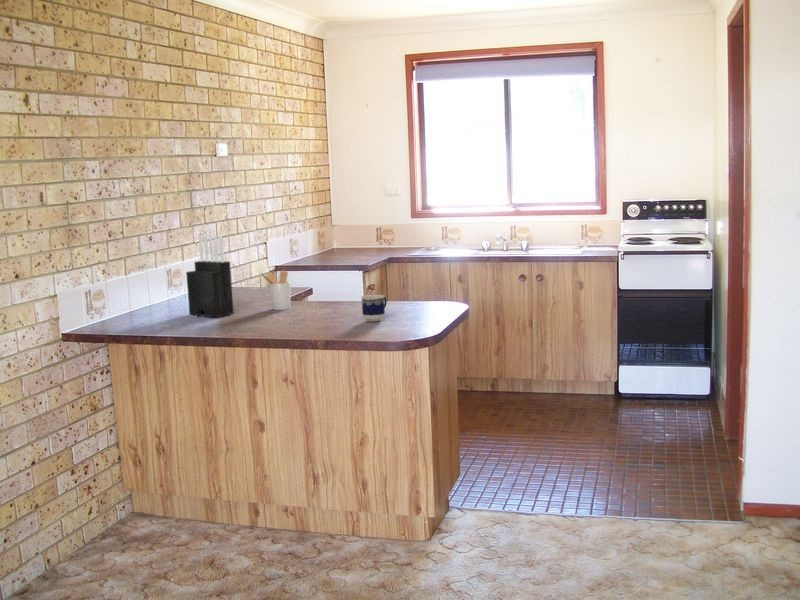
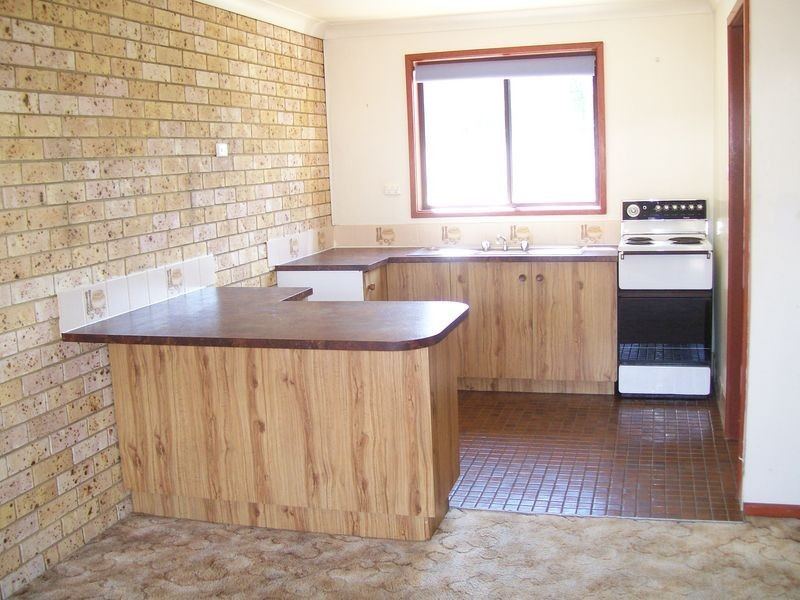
- utensil holder [259,269,292,311]
- knife block [185,234,235,318]
- cup [360,294,388,323]
